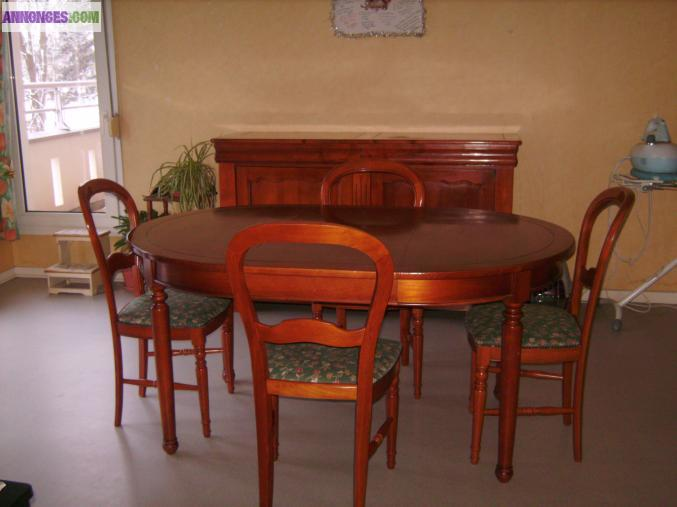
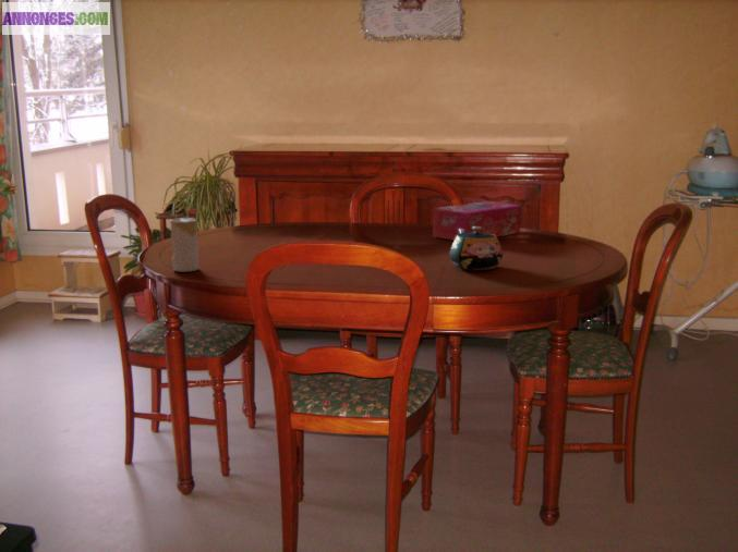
+ candle [169,217,201,273]
+ tissue box [432,200,522,242]
+ teapot [448,226,504,271]
